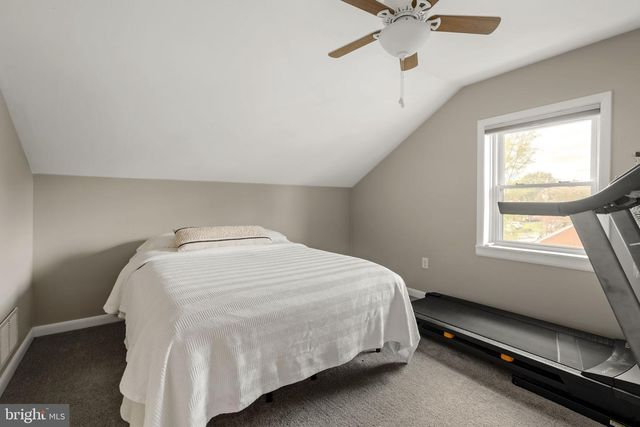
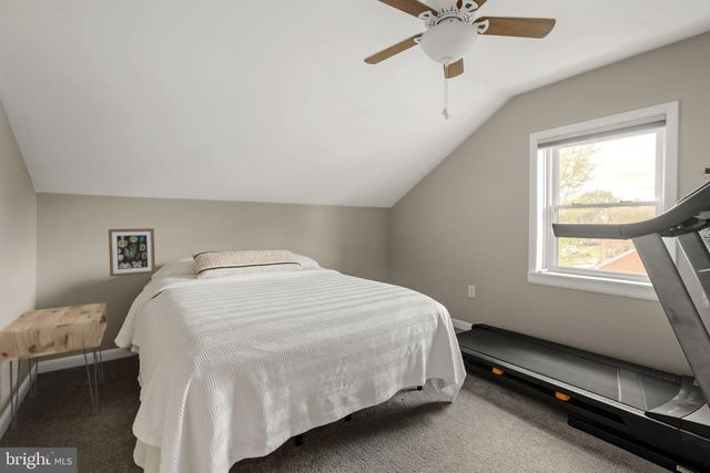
+ wall art [108,227,156,278]
+ nightstand [0,301,108,432]
